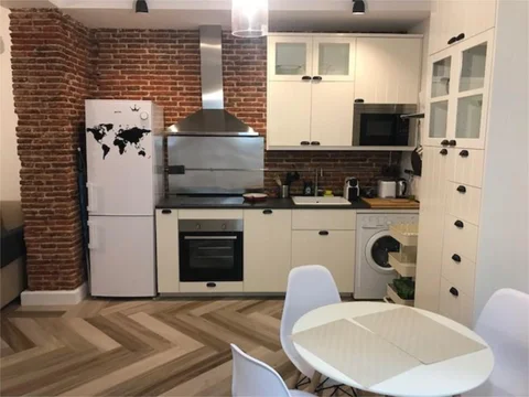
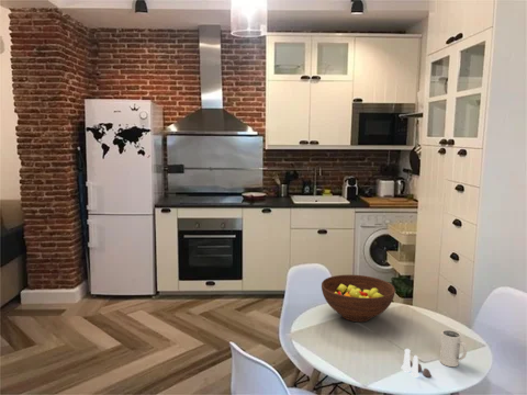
+ salt and pepper shaker set [401,348,433,379]
+ mug [439,329,468,368]
+ fruit bowl [321,274,396,323]
